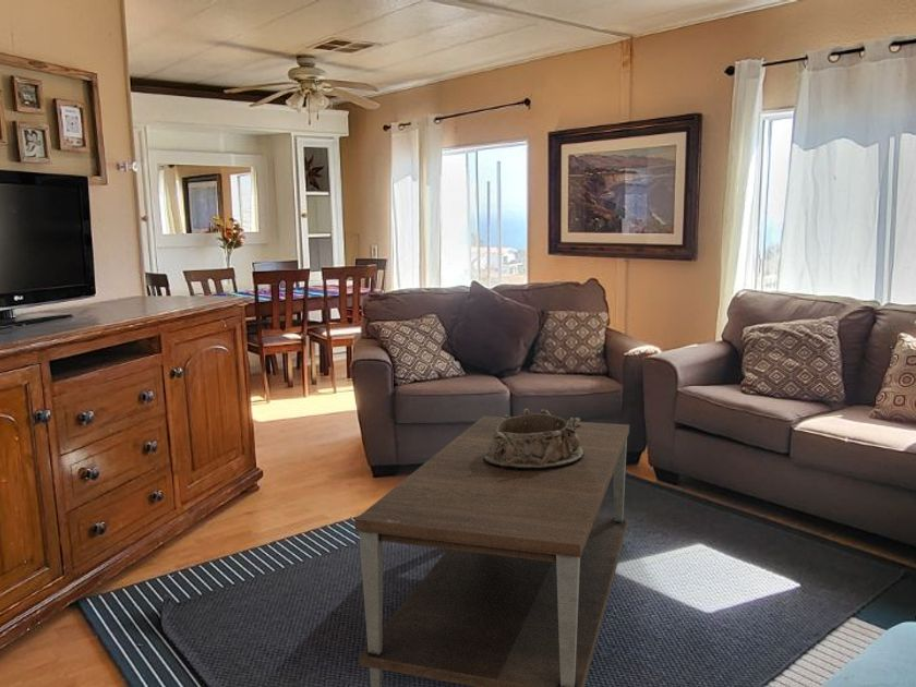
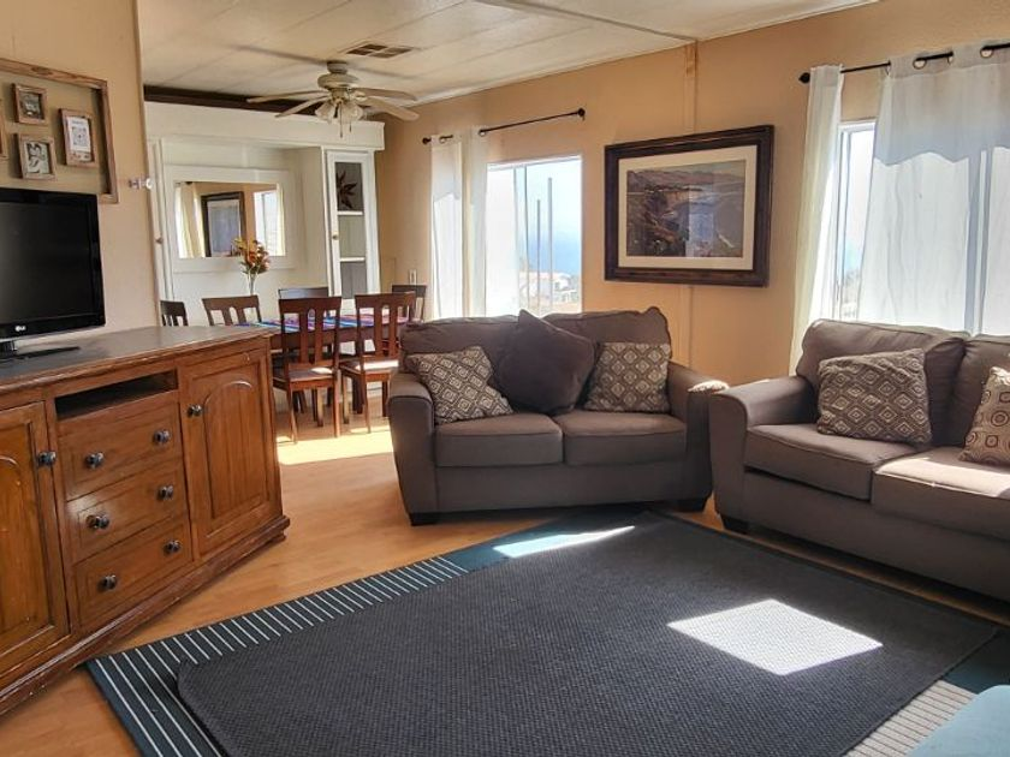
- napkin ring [483,408,583,470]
- coffee table [353,415,630,687]
